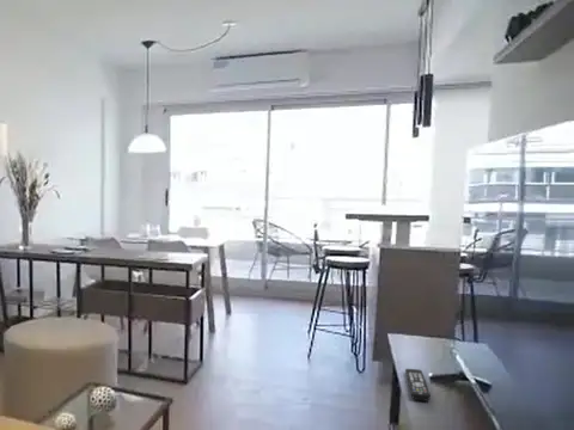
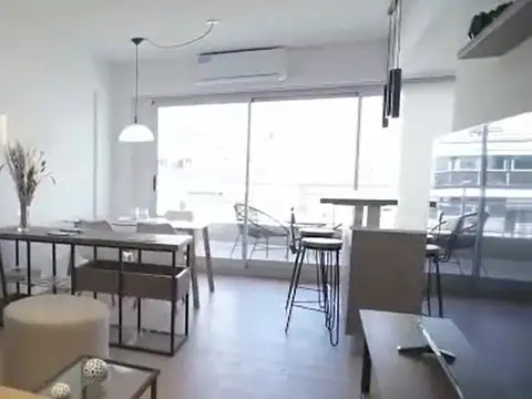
- remote control [404,368,432,403]
